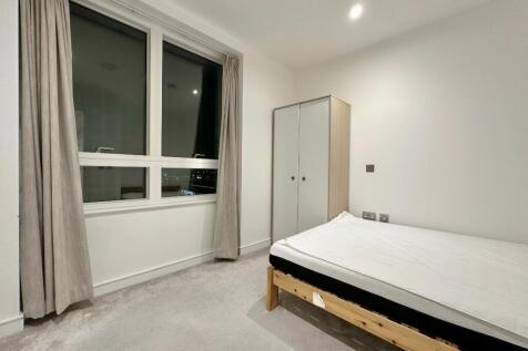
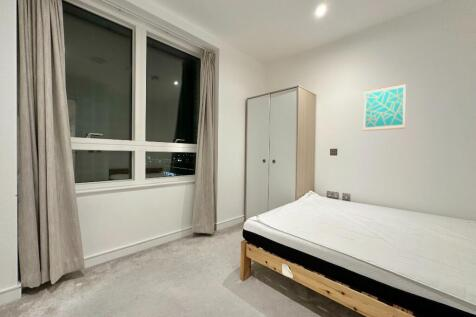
+ wall art [363,82,407,132]
